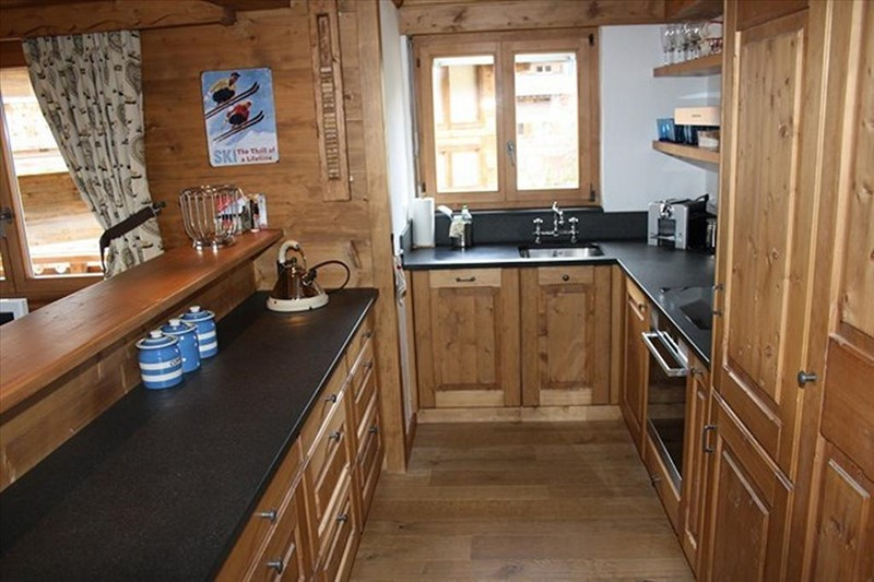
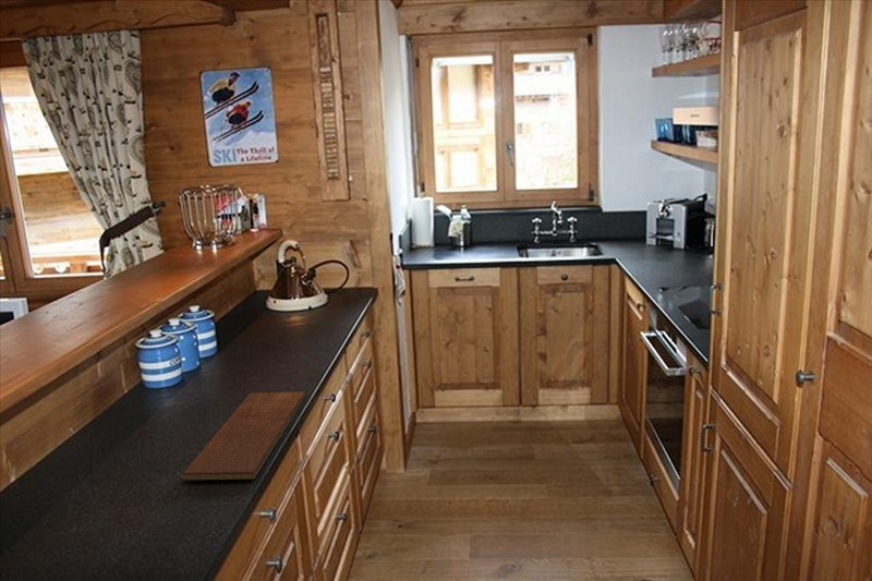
+ chopping board [180,390,306,481]
